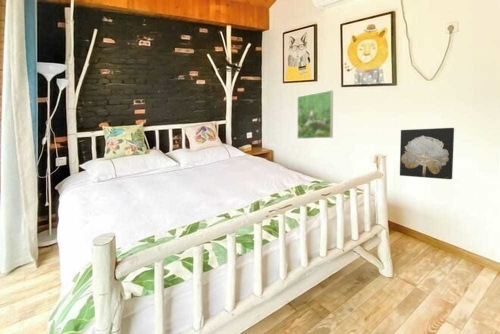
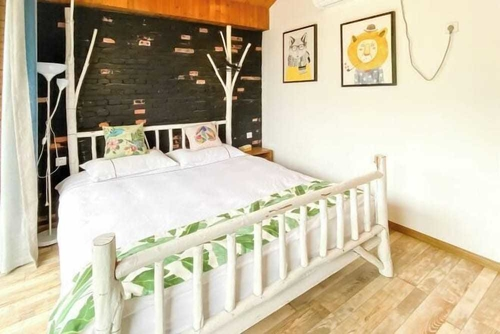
- wall art [399,127,455,180]
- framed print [296,89,334,140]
